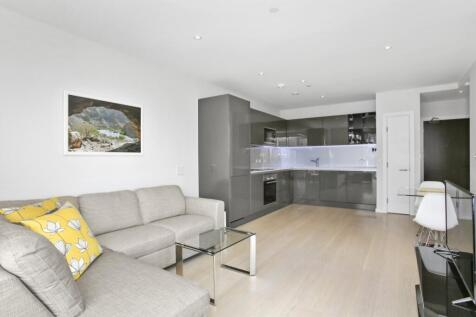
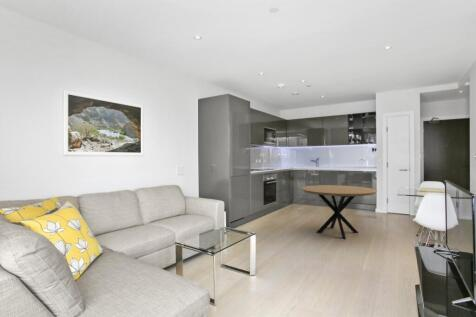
+ dining table [300,184,378,240]
